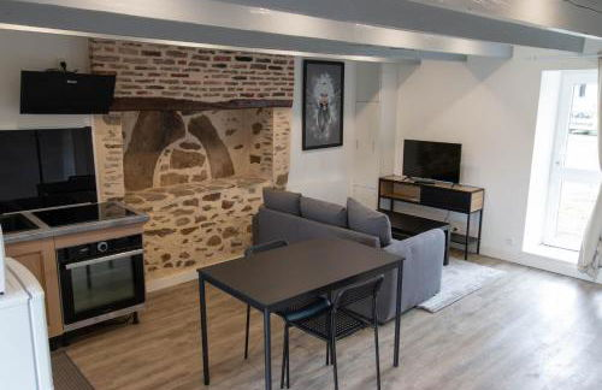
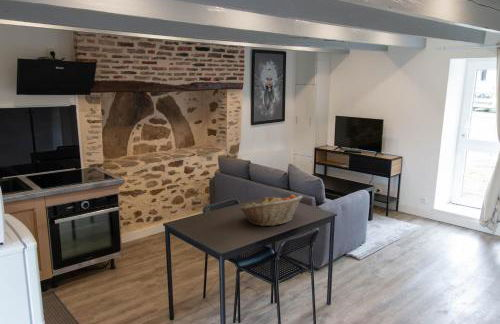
+ fruit basket [239,194,304,227]
